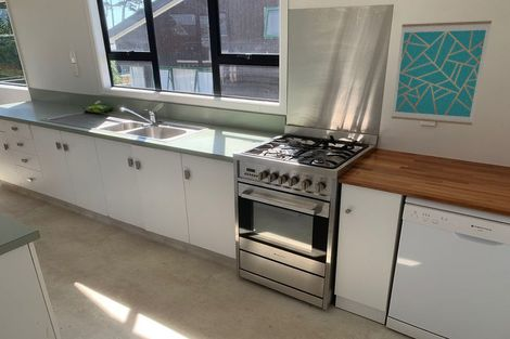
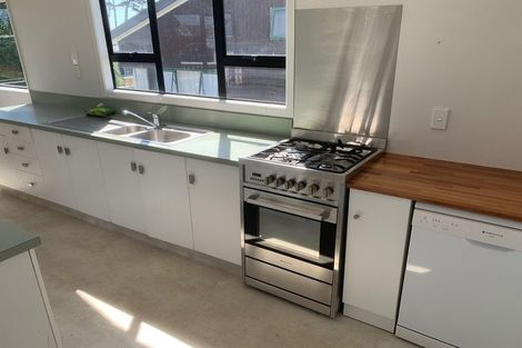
- wall art [391,19,493,127]
